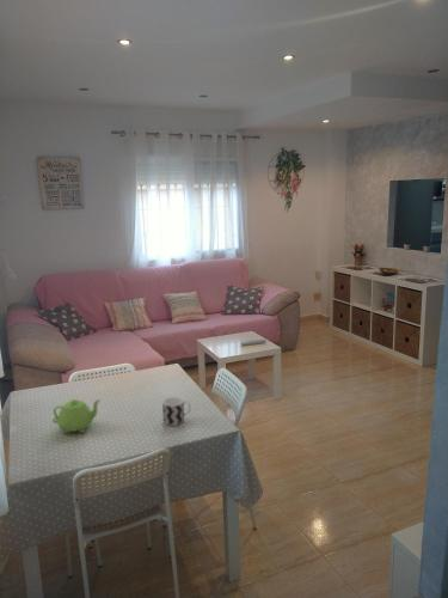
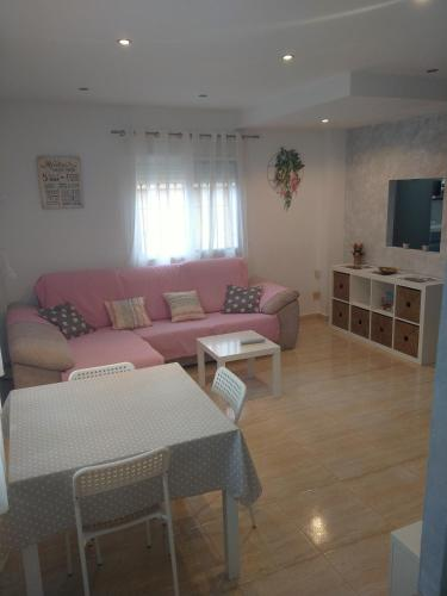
- teakettle [51,398,102,435]
- cup [161,396,192,427]
